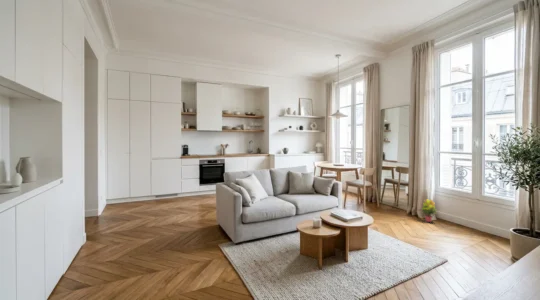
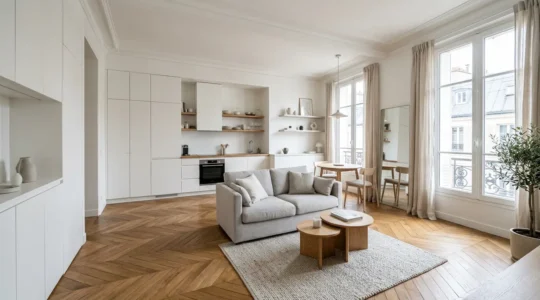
- potted plant [420,198,439,223]
